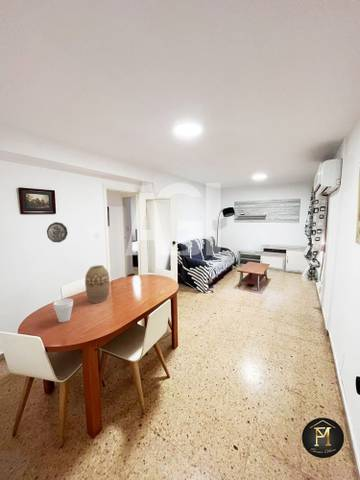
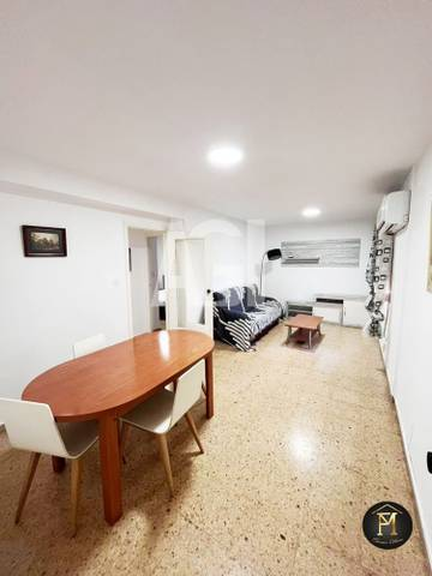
- decorative plate [46,221,69,243]
- cup [52,298,74,323]
- vase [84,264,110,304]
